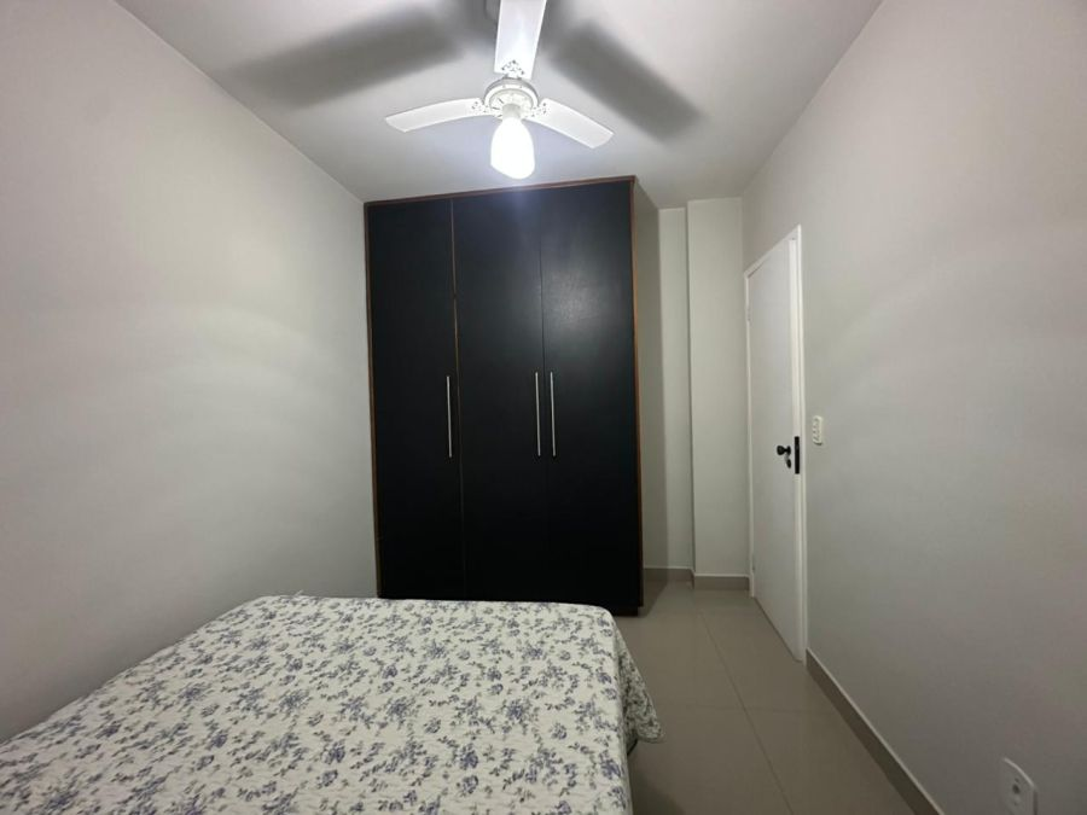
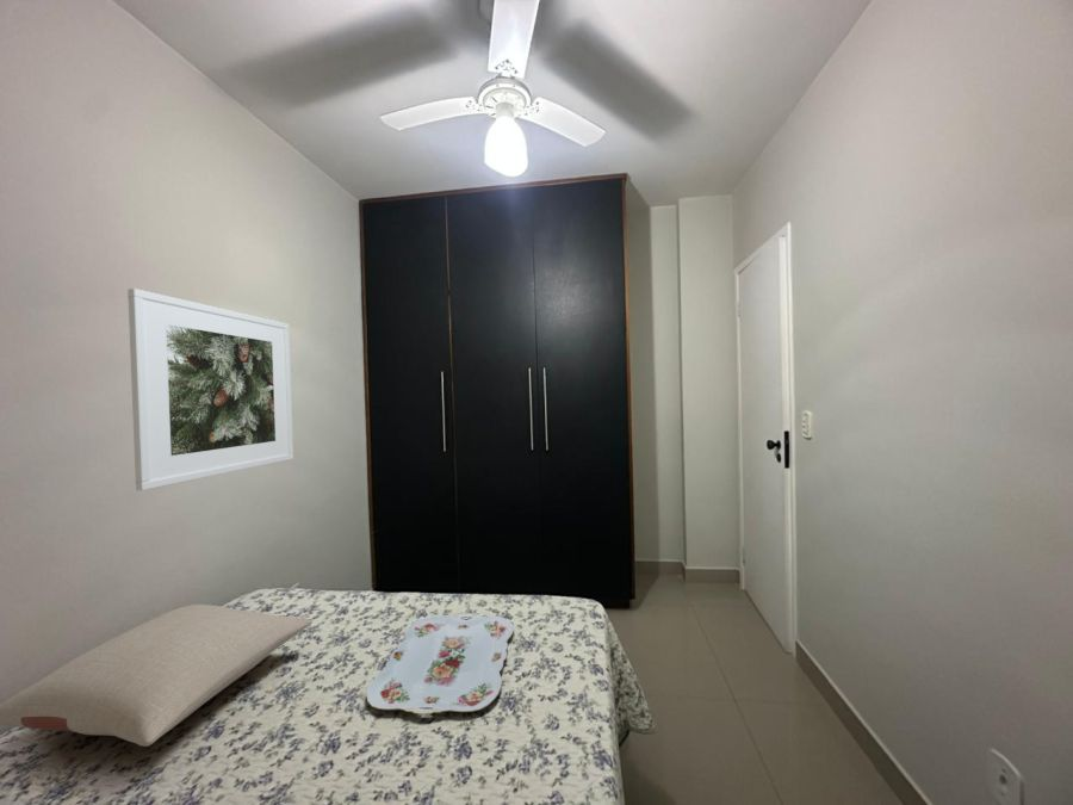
+ pillow [0,603,314,748]
+ serving tray [365,612,515,716]
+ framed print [126,287,294,491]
